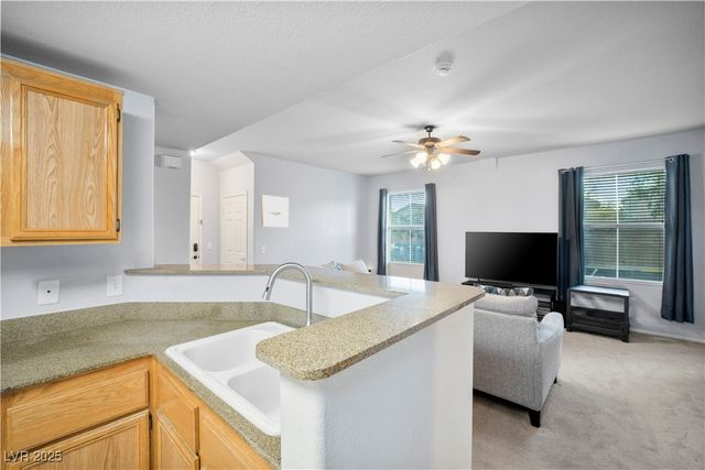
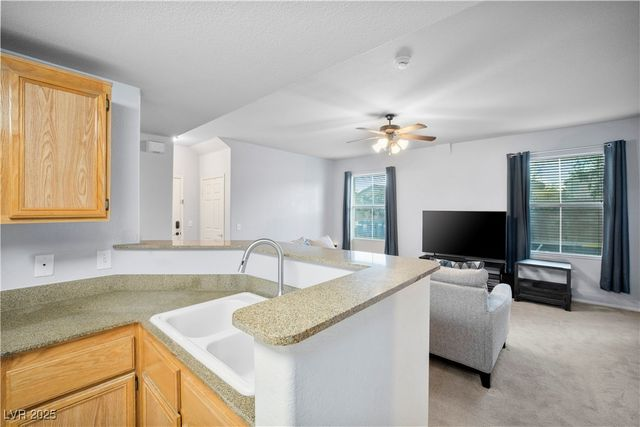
- wall art [261,194,290,228]
